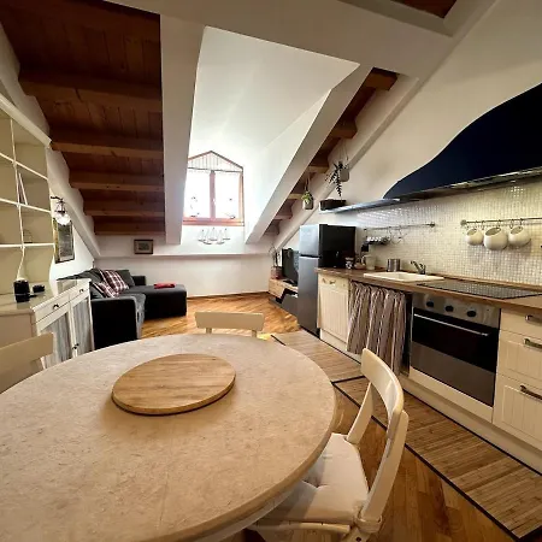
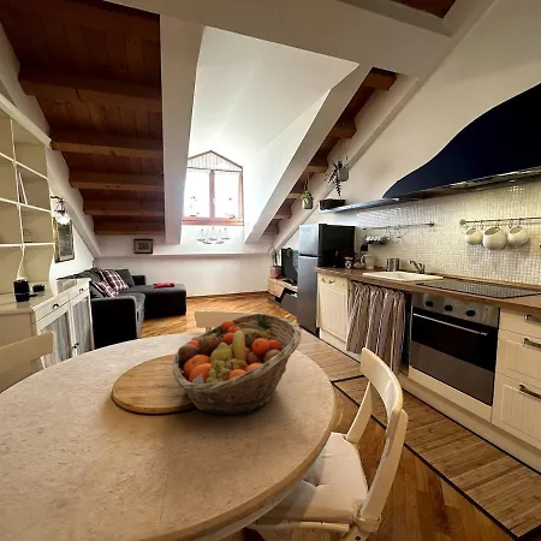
+ fruit basket [171,313,303,416]
